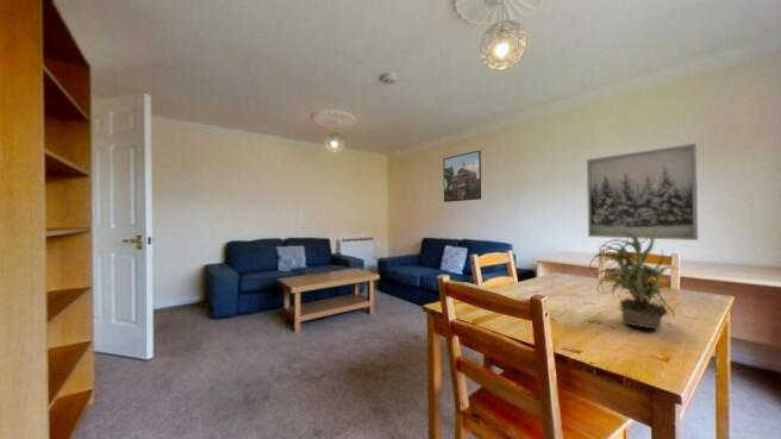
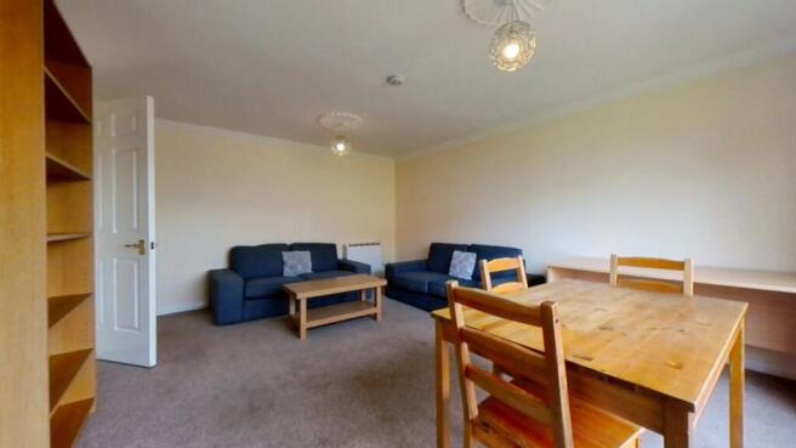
- wall art [586,143,699,242]
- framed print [442,149,482,203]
- potted plant [588,226,679,330]
